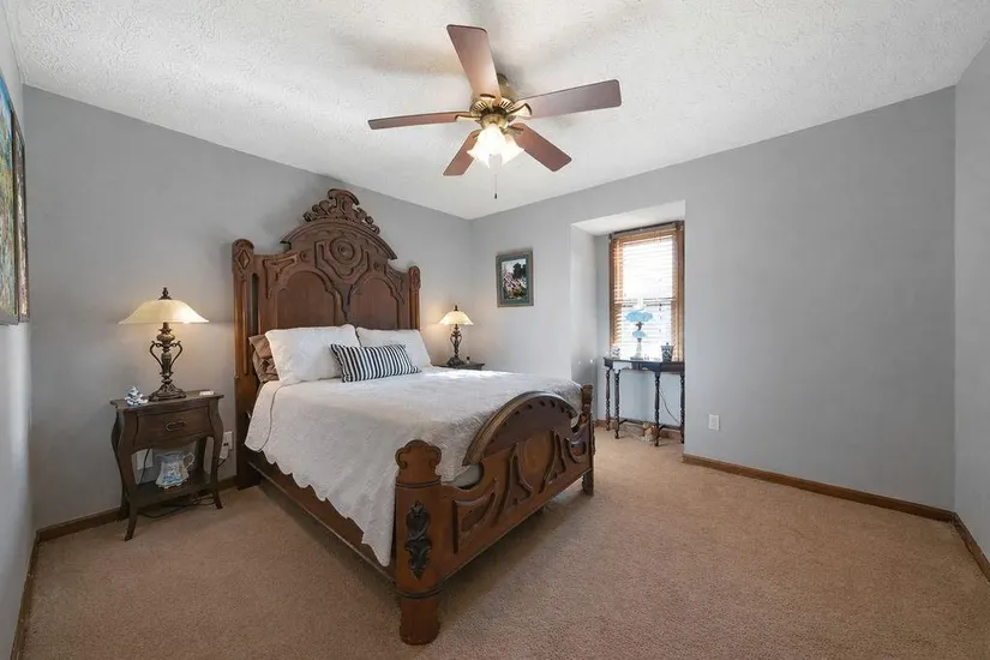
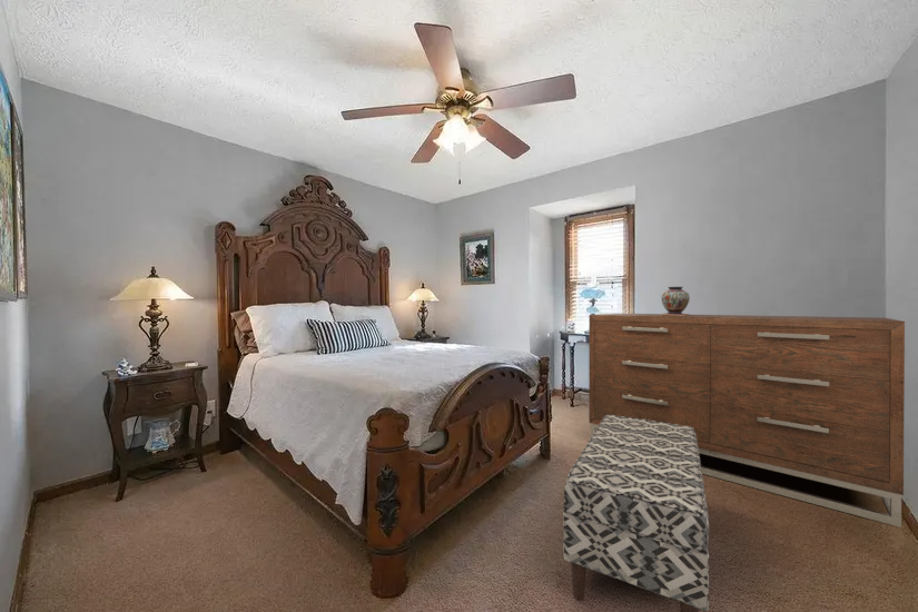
+ bench [562,414,710,612]
+ decorative vase [659,286,691,316]
+ dresser [588,313,906,529]
